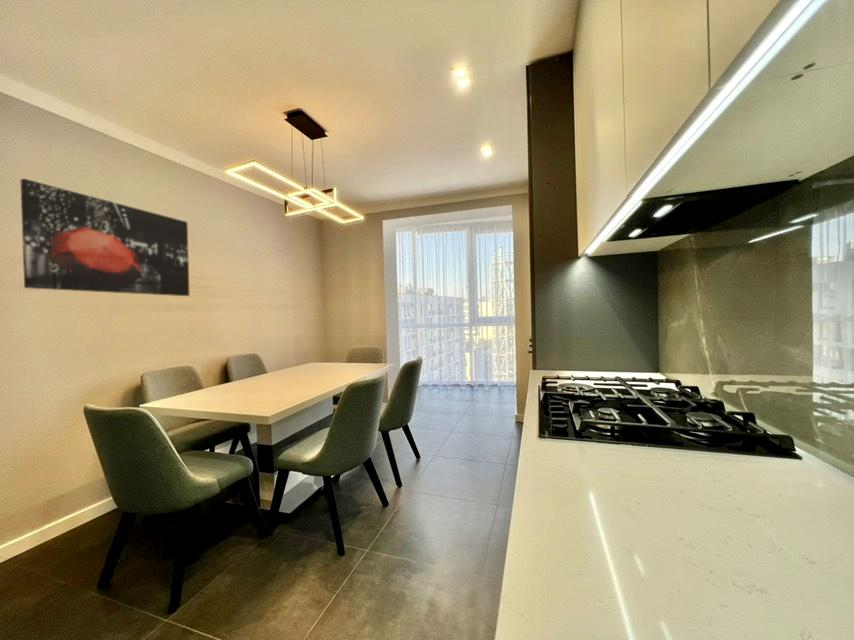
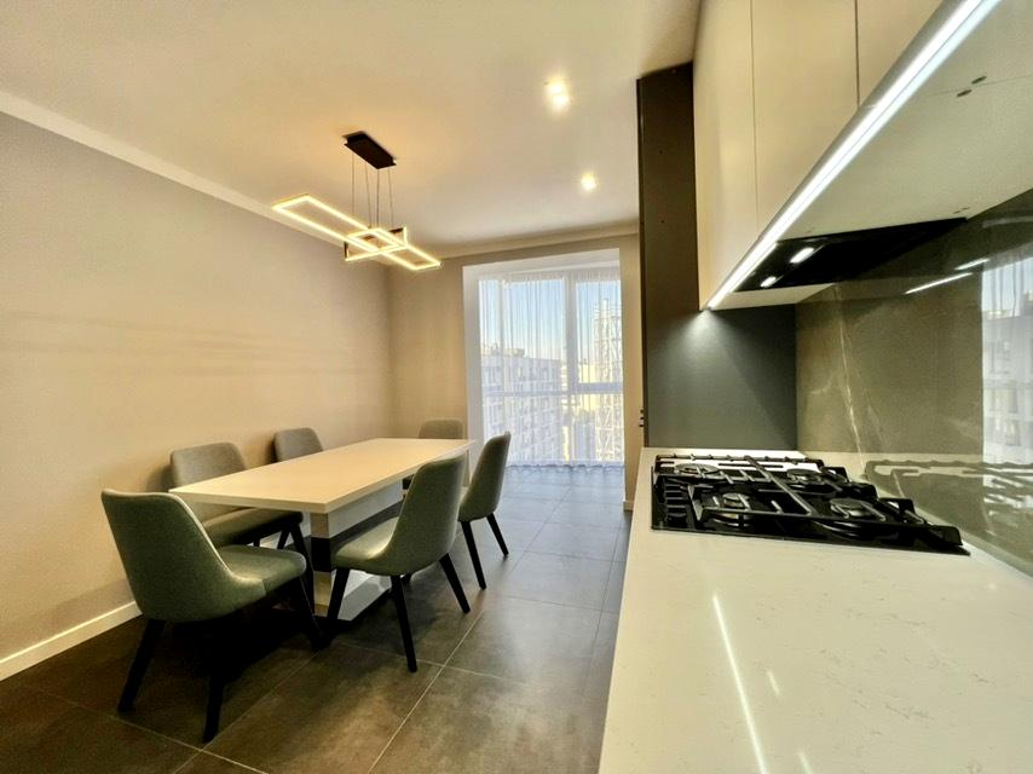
- wall art [19,178,191,297]
